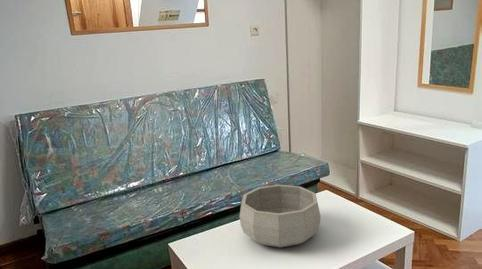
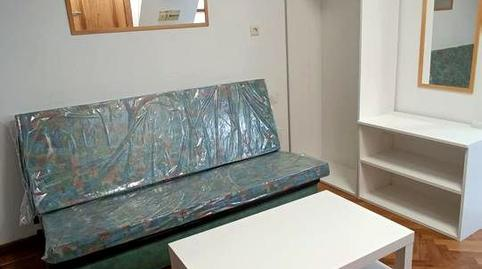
- decorative bowl [239,184,321,248]
